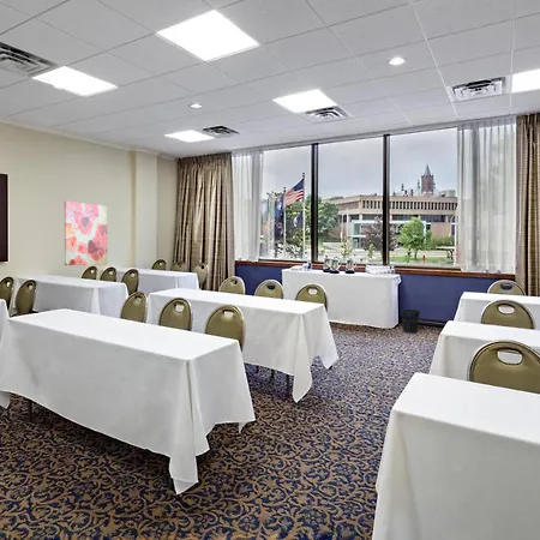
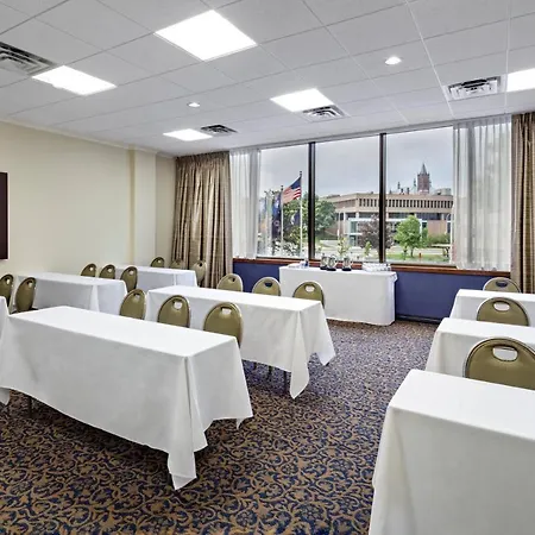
- wastebasket [400,308,421,334]
- wall art [64,199,108,266]
